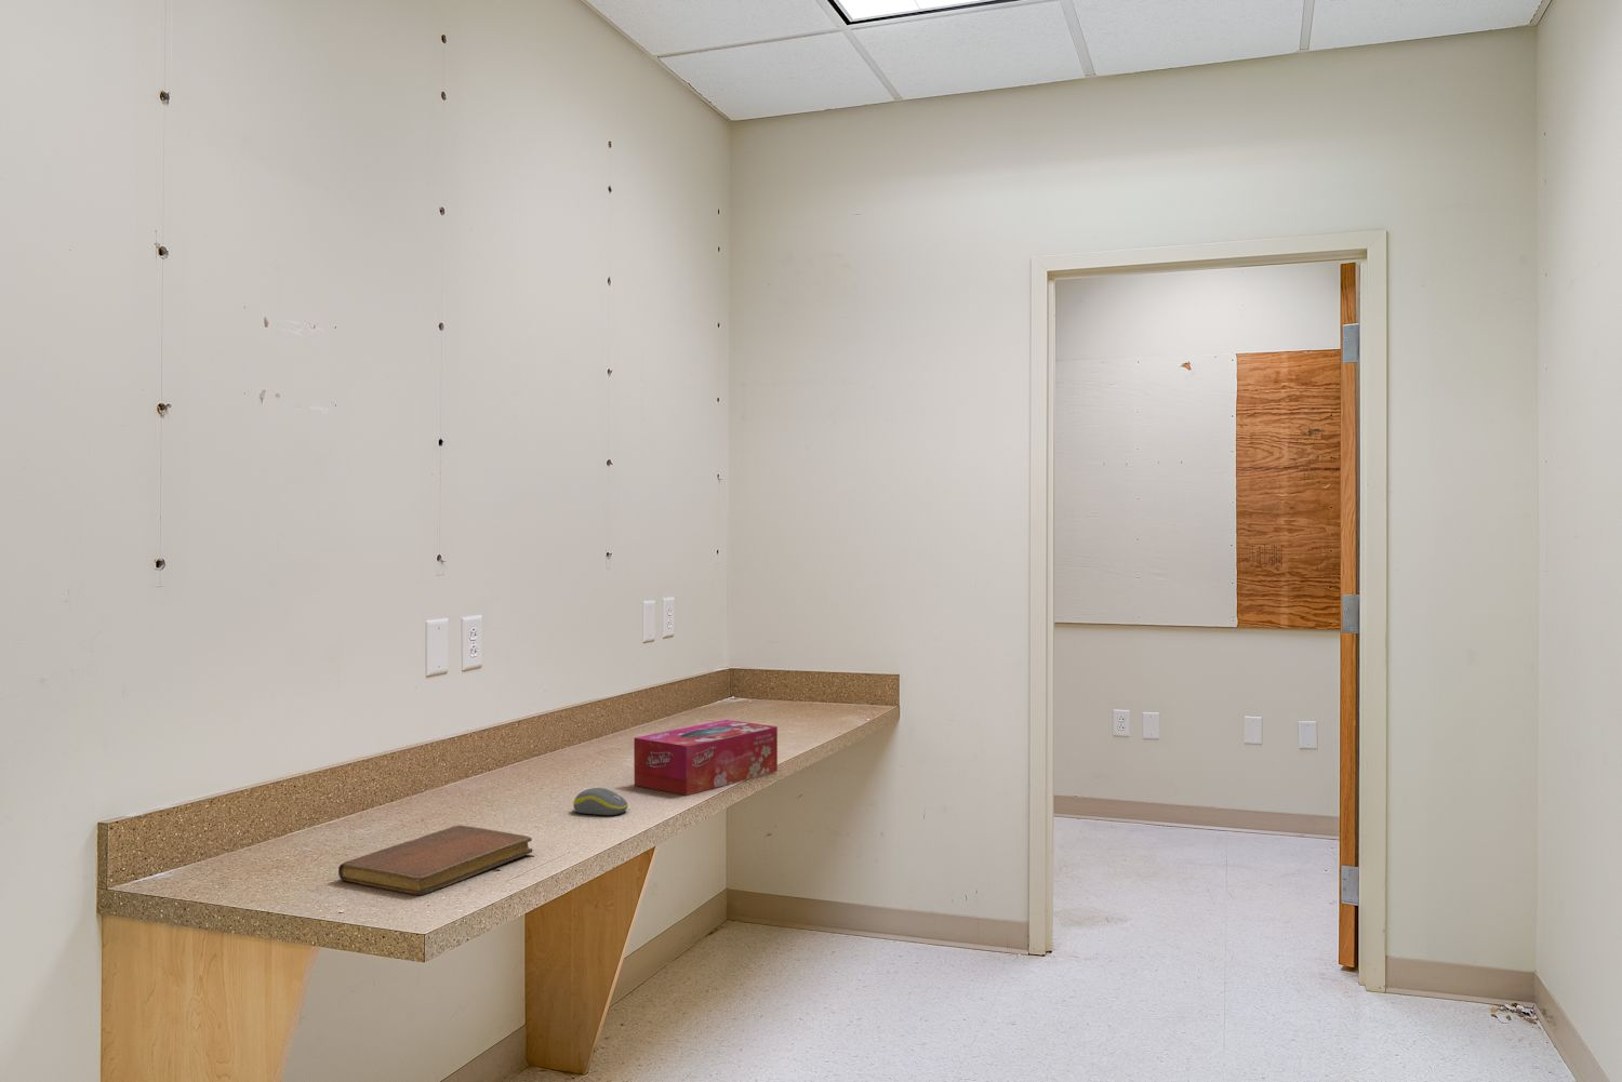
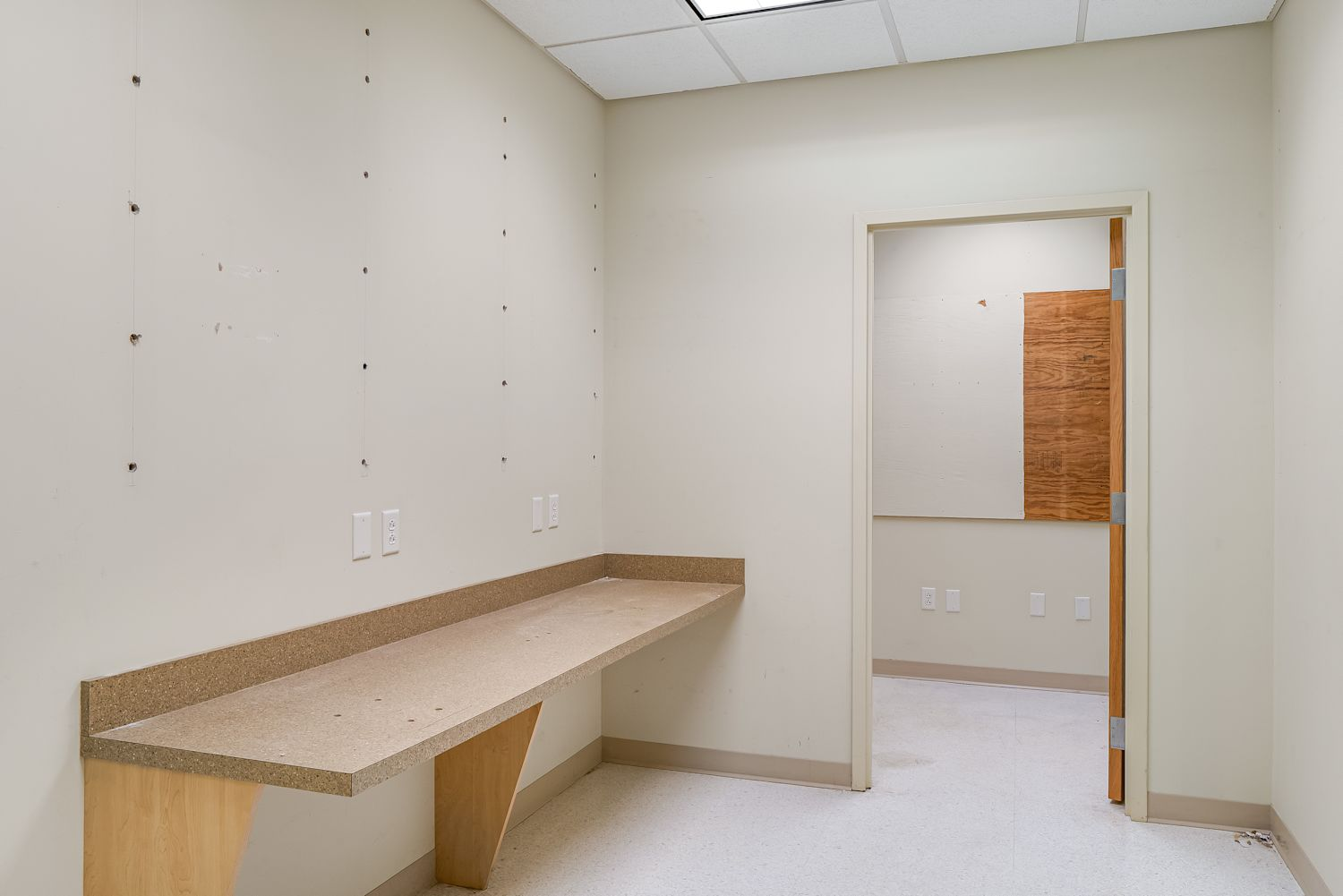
- computer mouse [572,787,629,816]
- tissue box [633,719,779,797]
- notebook [337,824,533,896]
